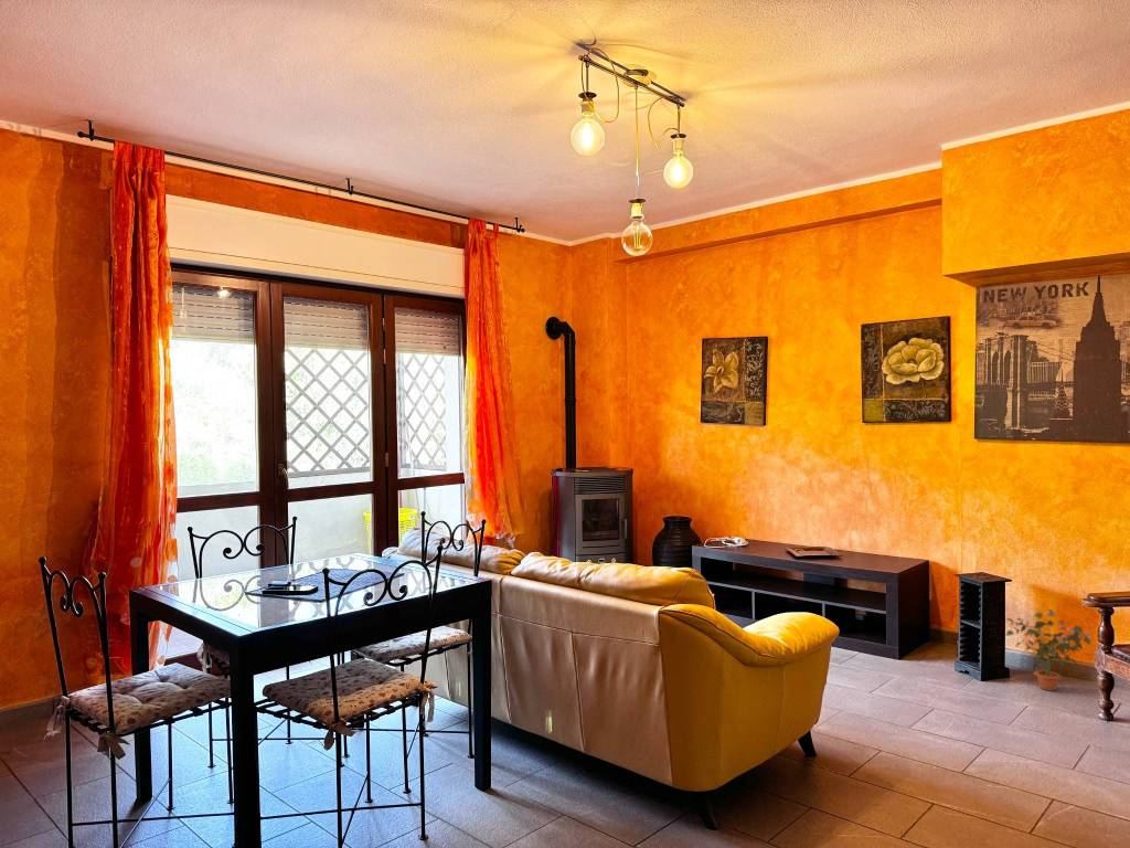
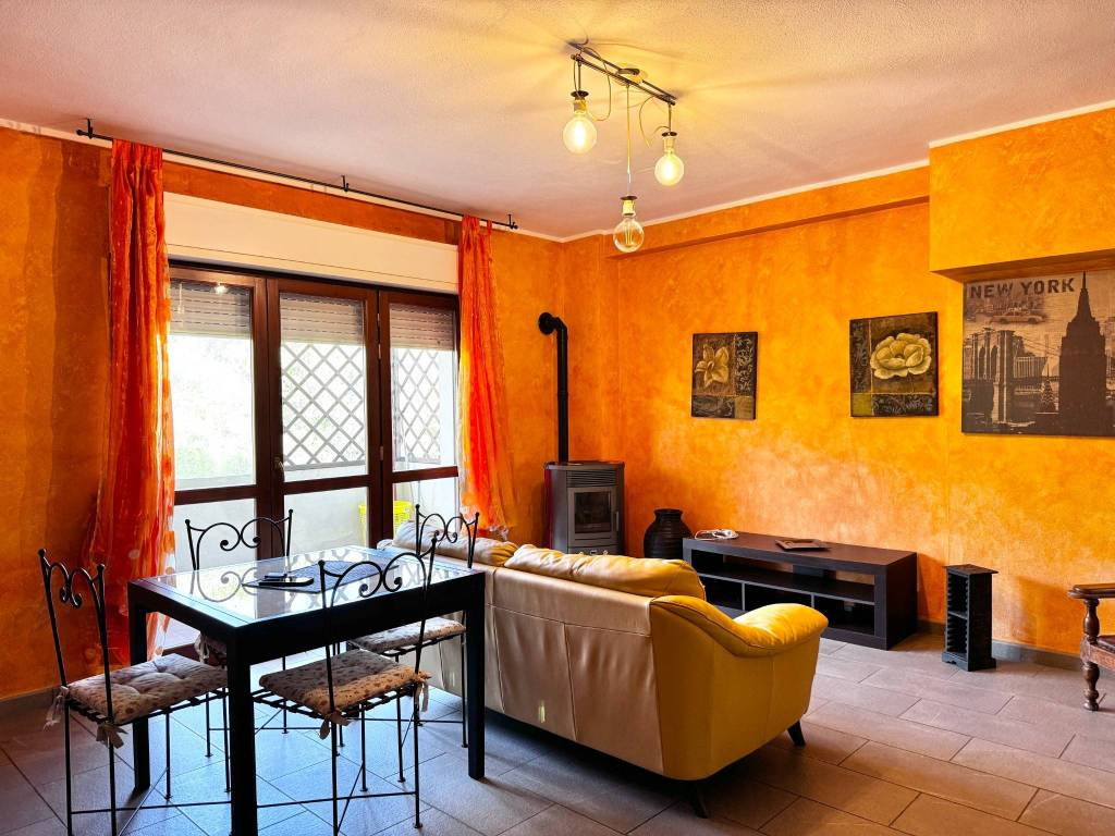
- potted plant [1005,607,1095,692]
